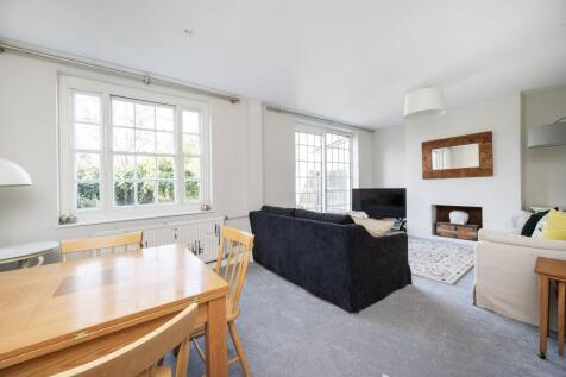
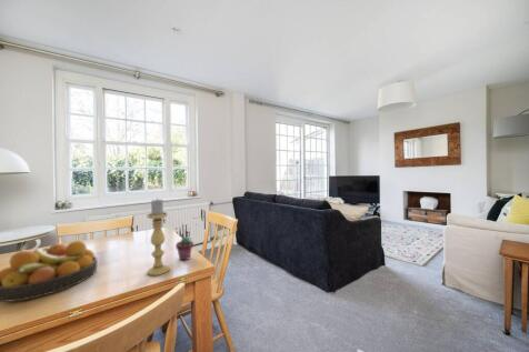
+ fruit bowl [0,240,98,303]
+ candle holder [146,198,170,276]
+ potted succulent [174,235,194,261]
